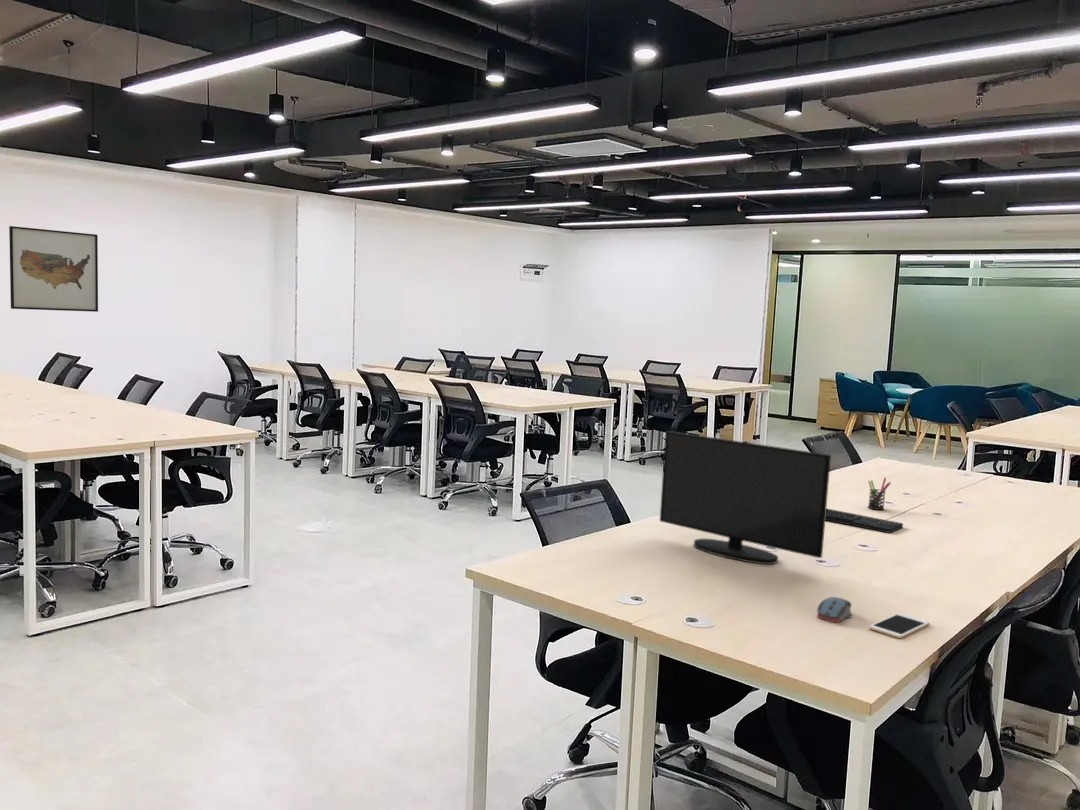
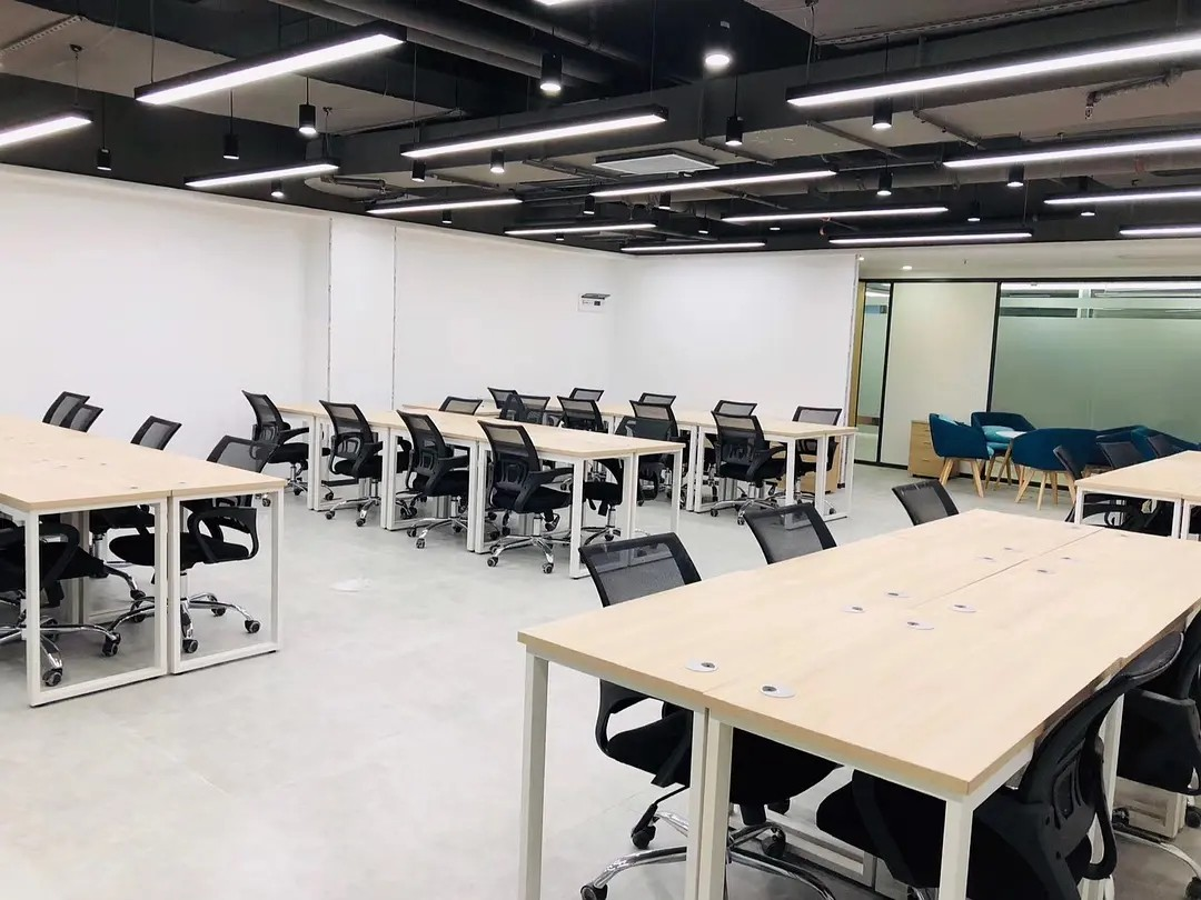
- cell phone [868,612,931,639]
- computer mouse [816,596,853,623]
- keyboard [825,507,904,534]
- monitor [659,430,832,565]
- wall art [8,225,99,313]
- pen holder [867,477,892,511]
